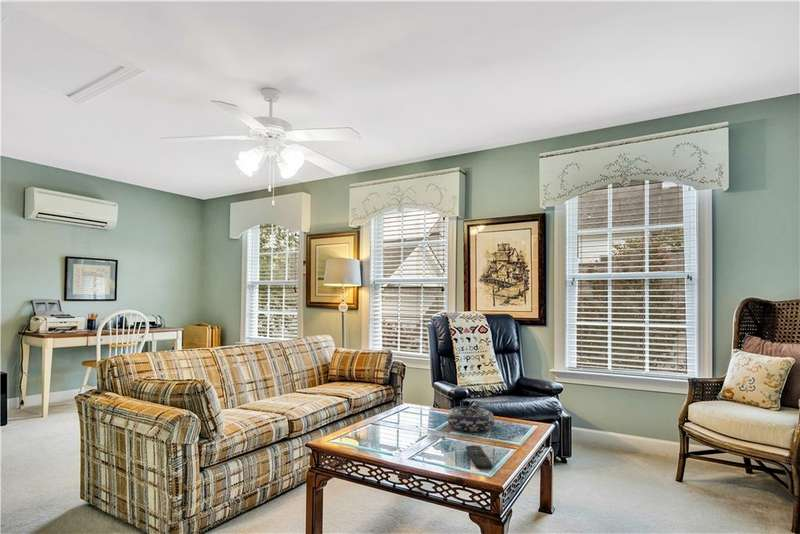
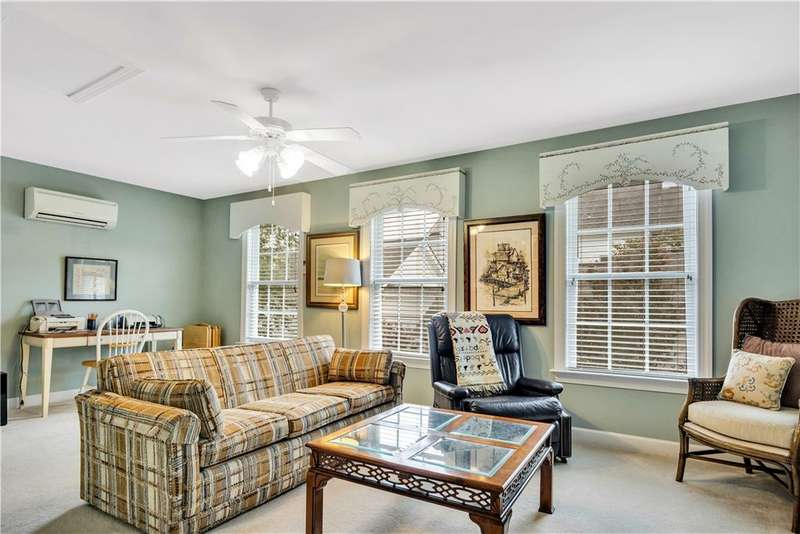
- remote control [465,445,493,470]
- decorative bowl [446,405,495,433]
